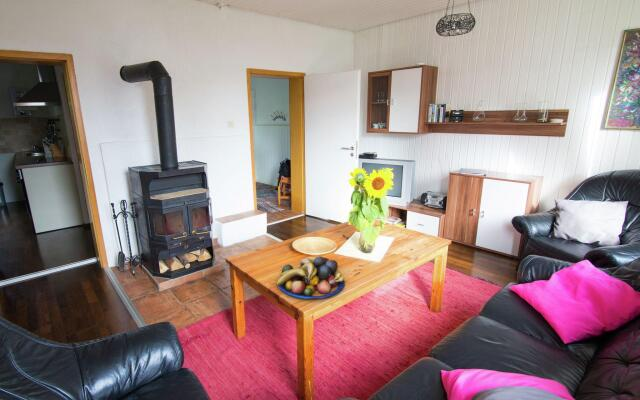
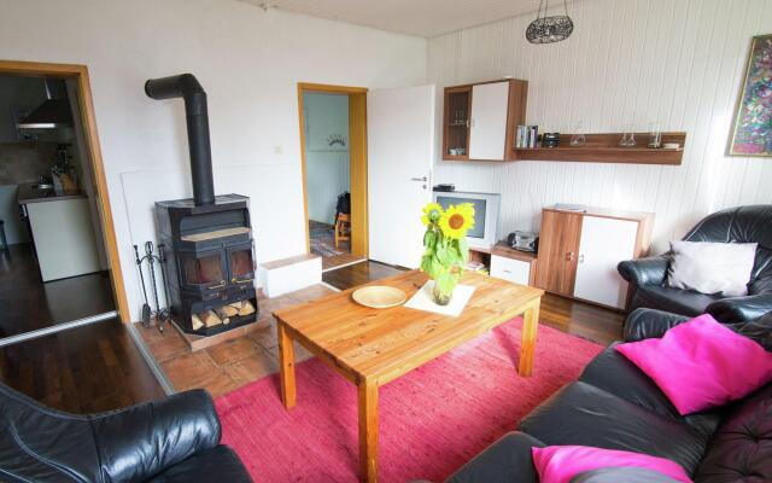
- fruit bowl [276,256,346,300]
